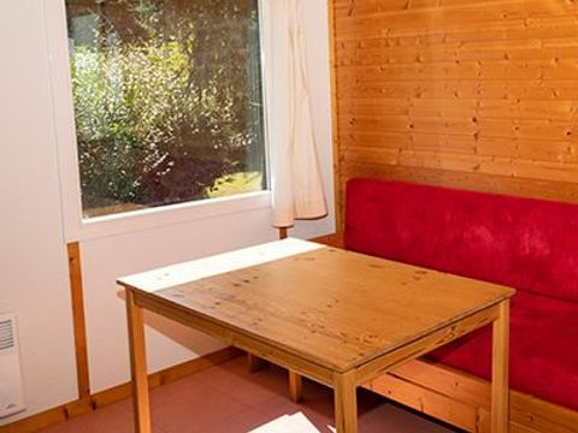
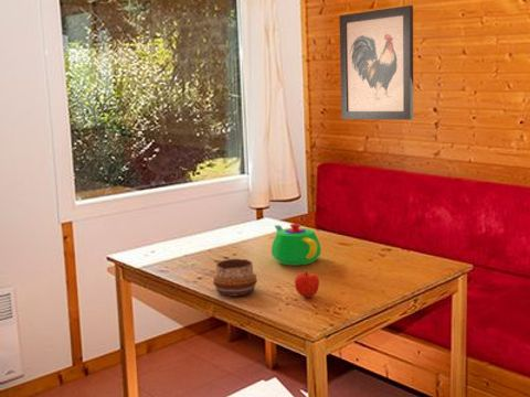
+ teapot [271,223,322,266]
+ decorative bowl [212,258,258,298]
+ fruit [294,271,320,299]
+ wall art [338,4,414,121]
